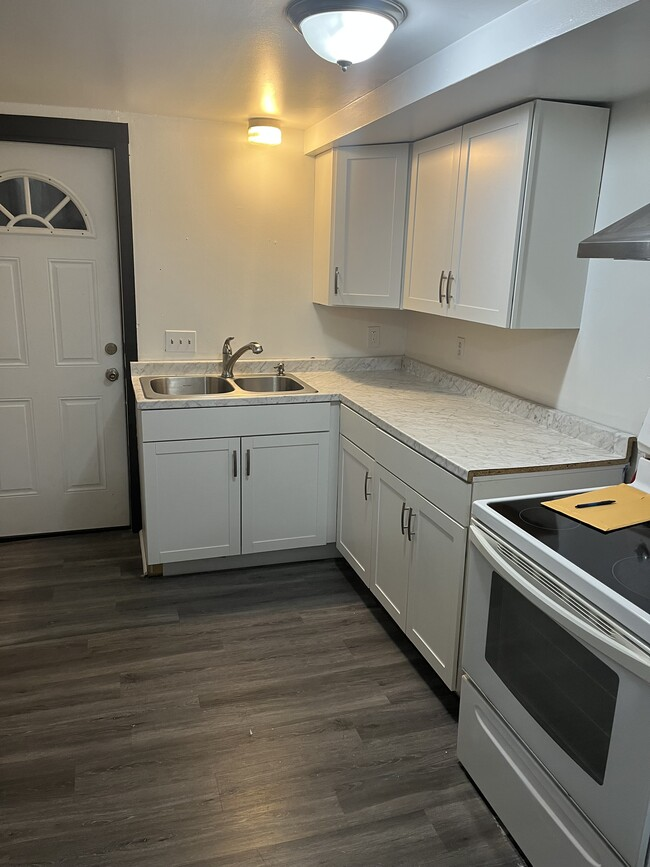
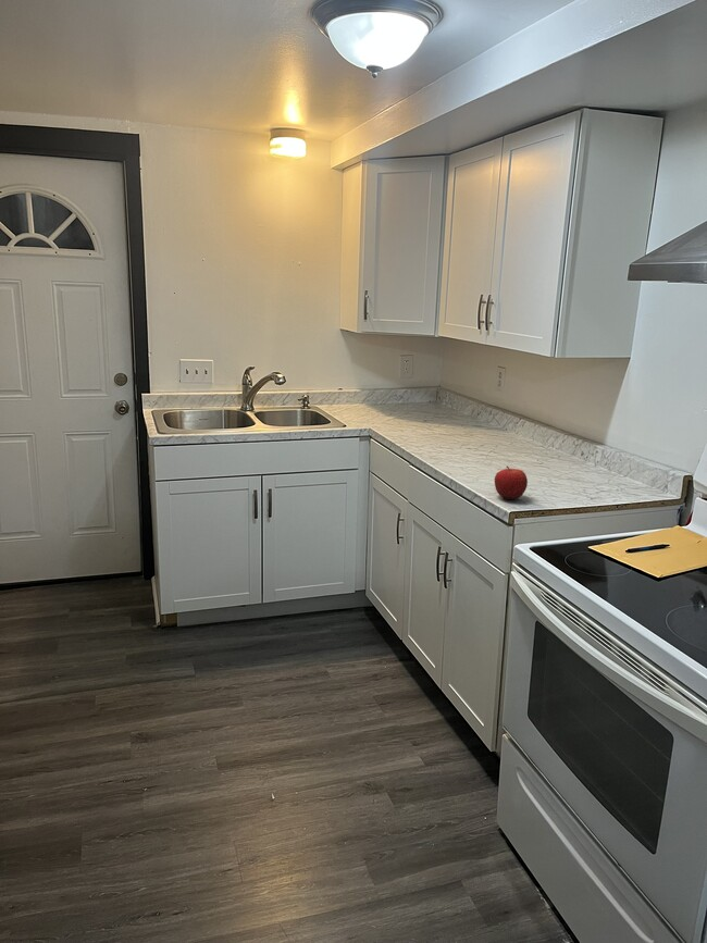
+ fruit [494,464,529,500]
